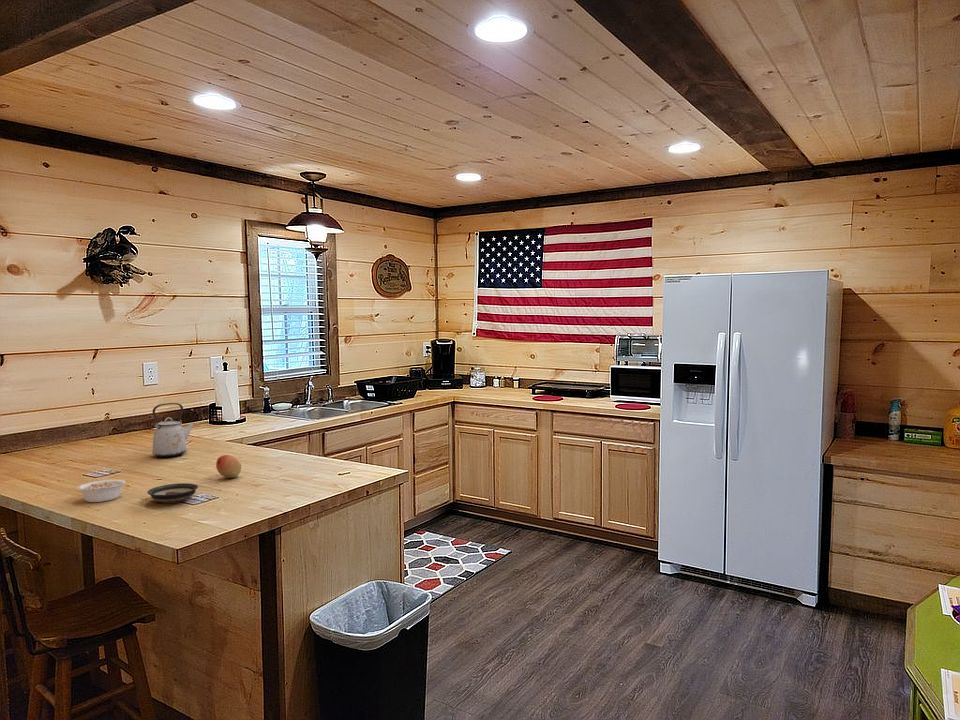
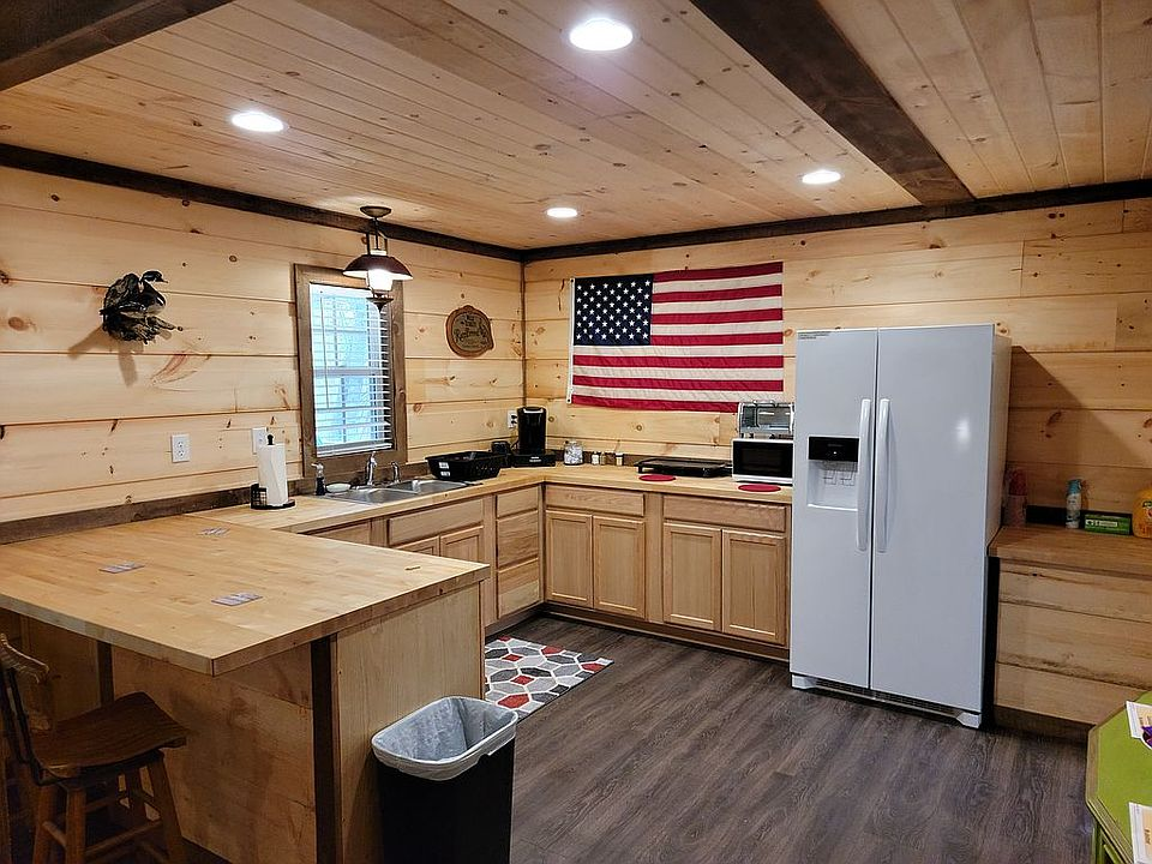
- kettle [151,402,196,458]
- legume [76,479,133,503]
- saucer [146,482,199,504]
- fruit [215,454,242,479]
